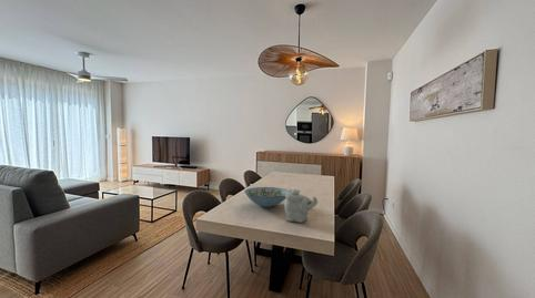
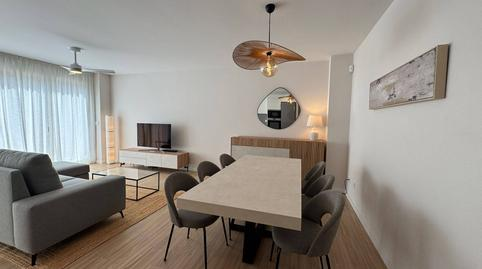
- teapot [283,188,319,224]
- decorative bowl [243,186,290,208]
